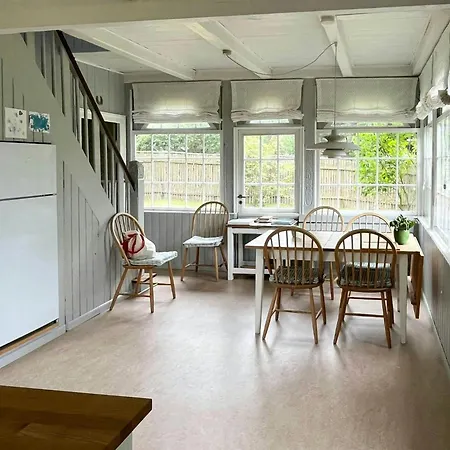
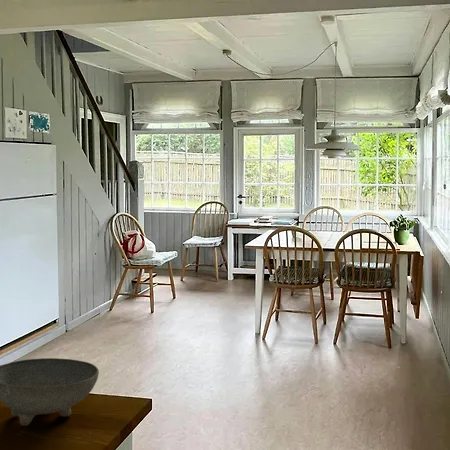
+ bowl [0,357,100,427]
